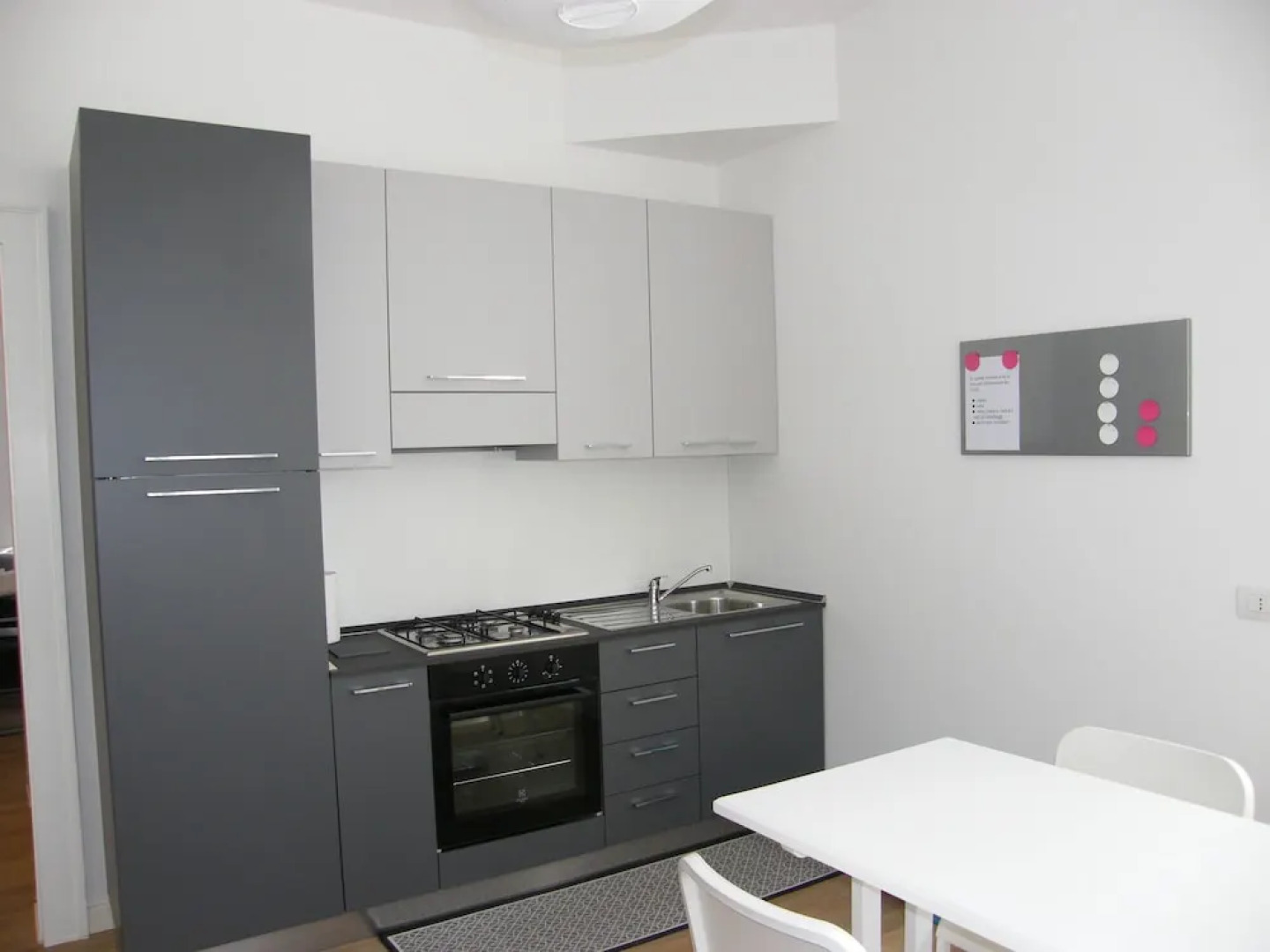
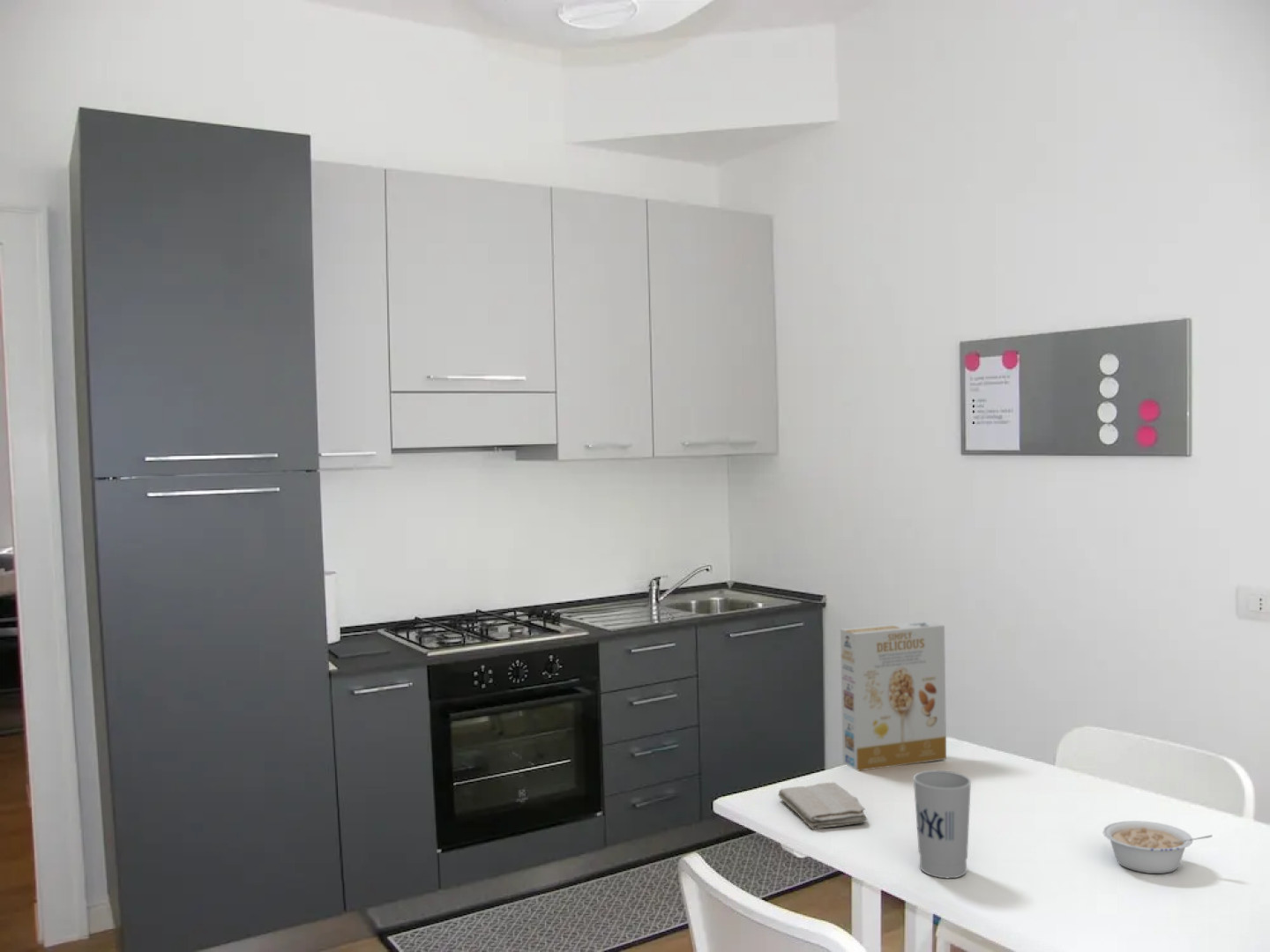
+ legume [1102,820,1214,874]
+ cup [912,770,972,879]
+ washcloth [777,781,869,830]
+ cereal box [840,621,947,771]
